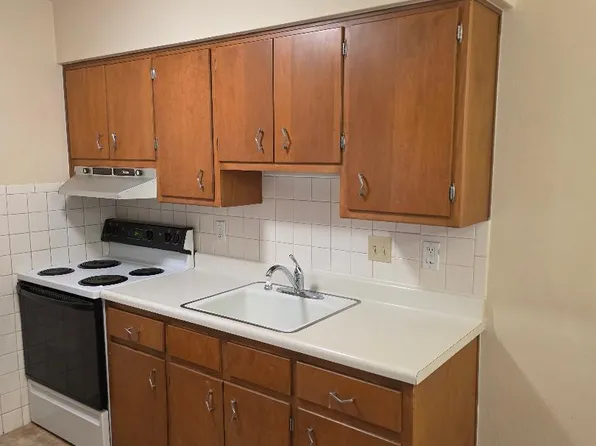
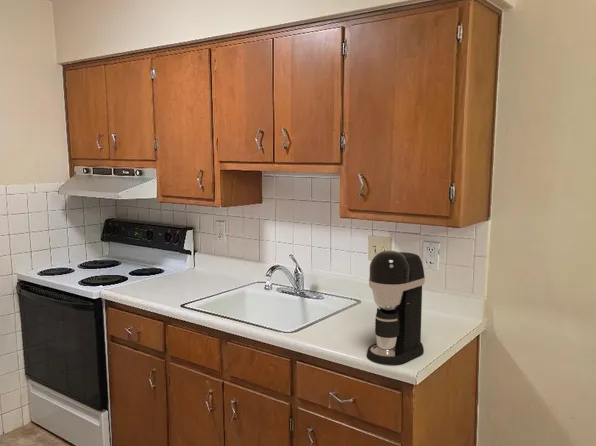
+ coffee maker [366,250,426,366]
